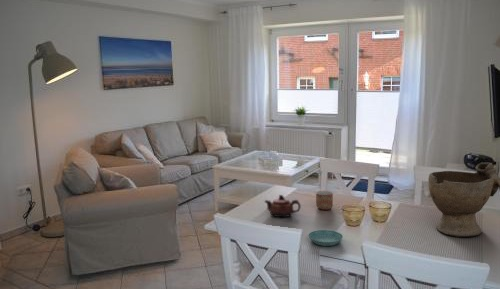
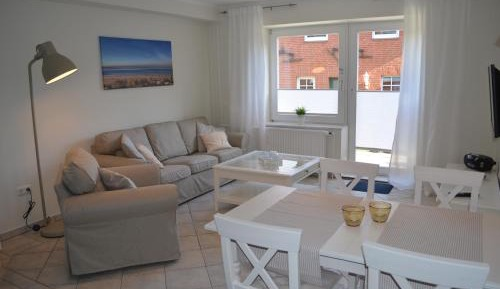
- ceramic bowl [427,162,500,238]
- teapot [264,194,302,218]
- mug [315,190,334,211]
- saucer [307,229,344,247]
